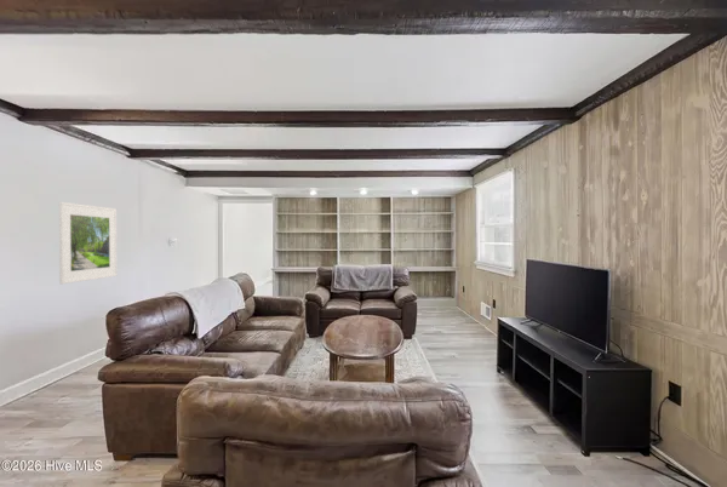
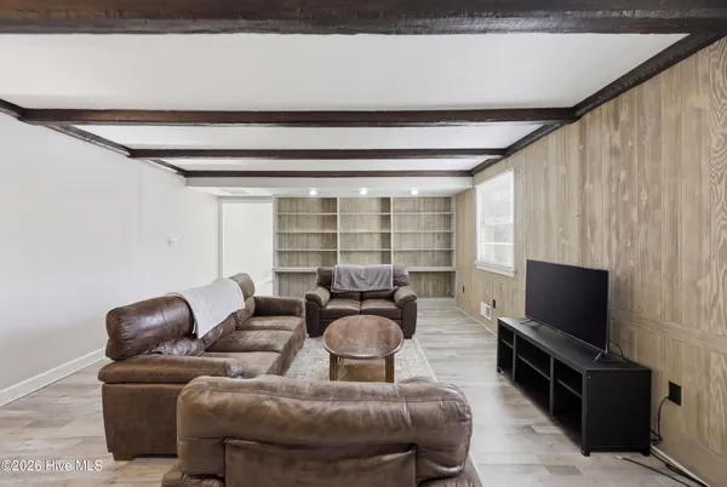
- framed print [58,201,118,285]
